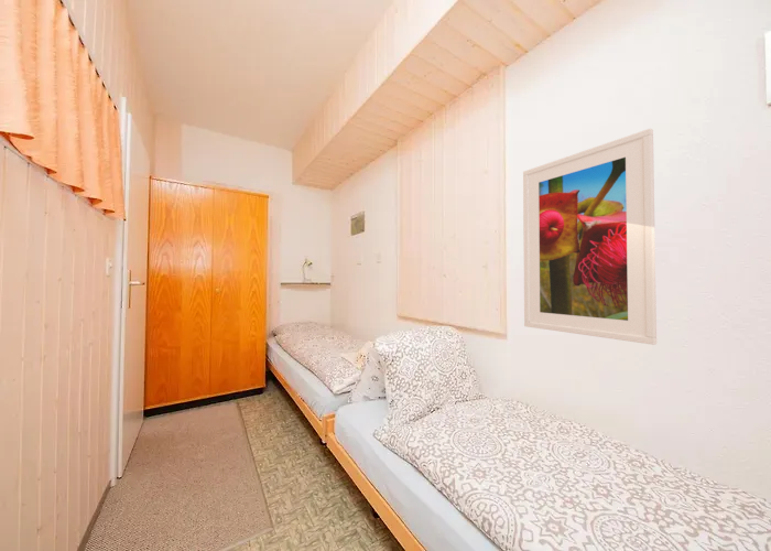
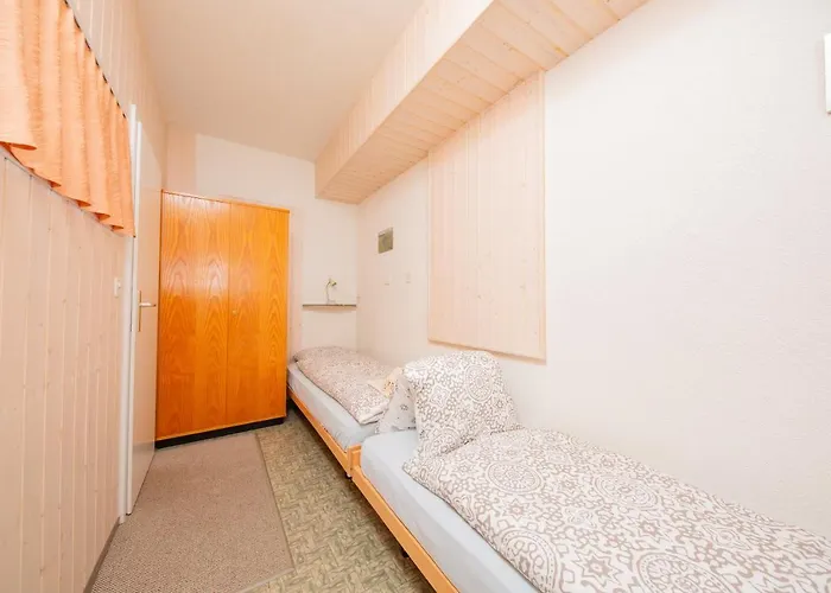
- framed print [522,127,658,346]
